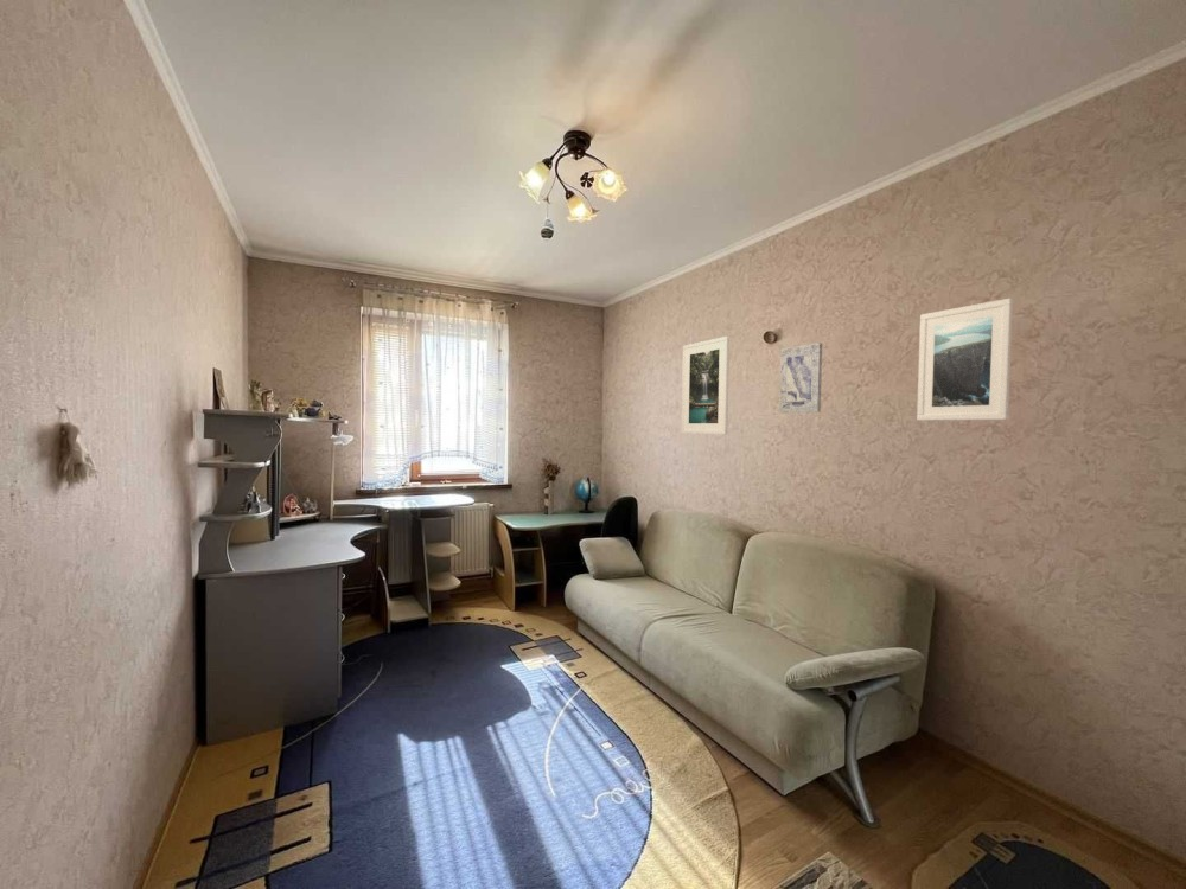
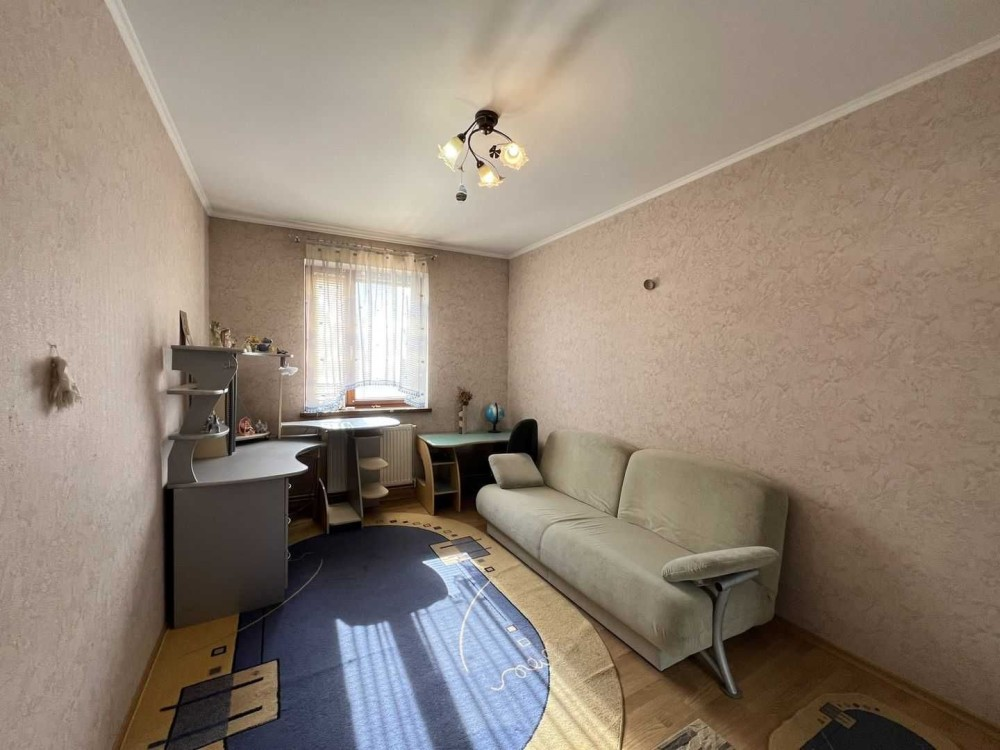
- wall art [778,341,823,414]
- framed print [916,298,1014,422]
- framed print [681,335,731,435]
